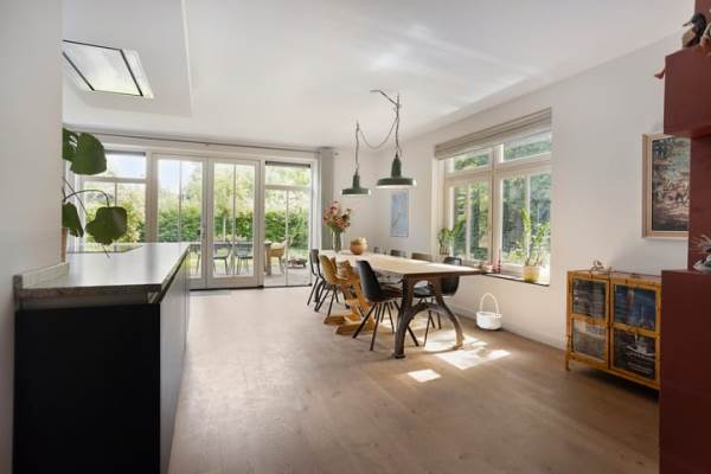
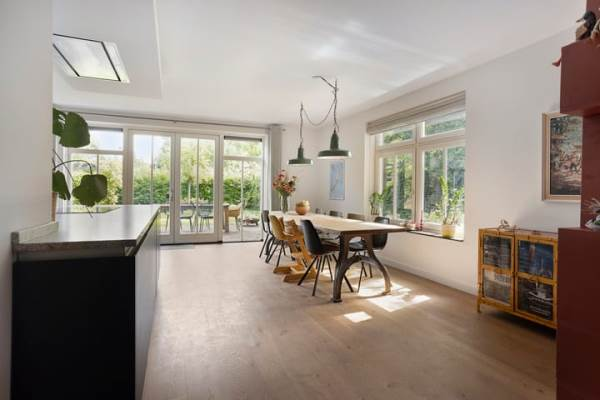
- basket [475,293,502,331]
